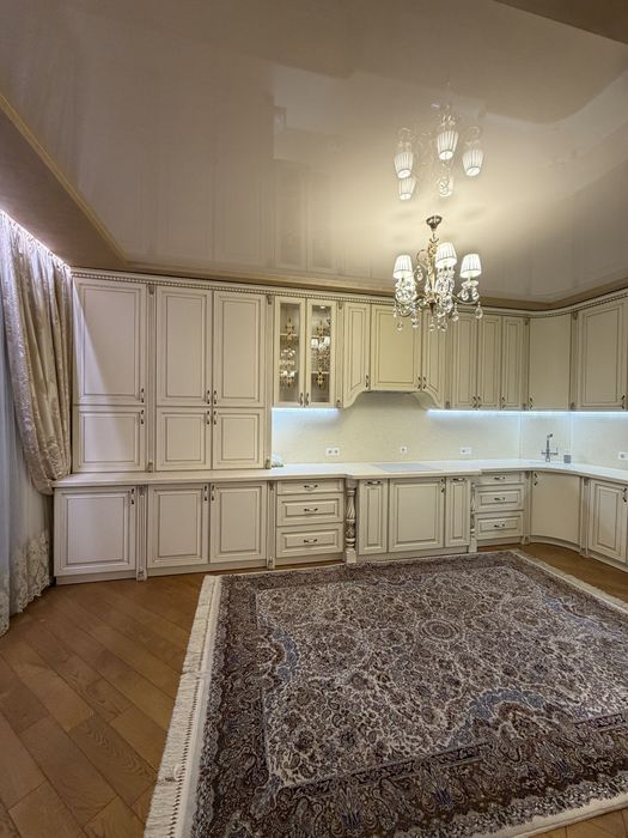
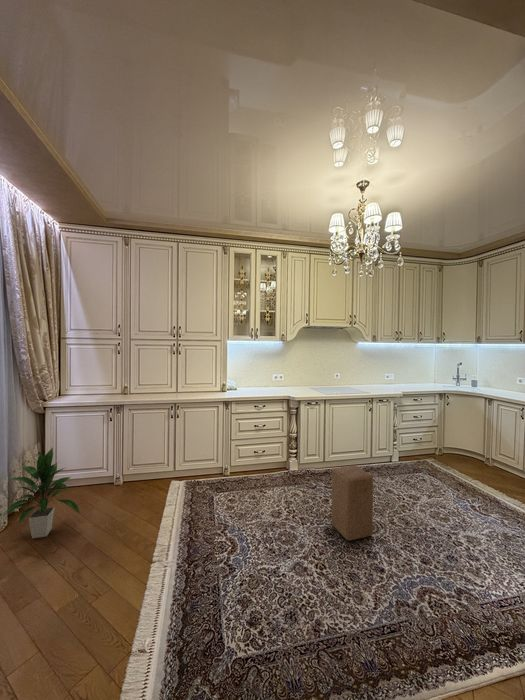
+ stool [331,465,374,542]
+ indoor plant [2,446,81,539]
